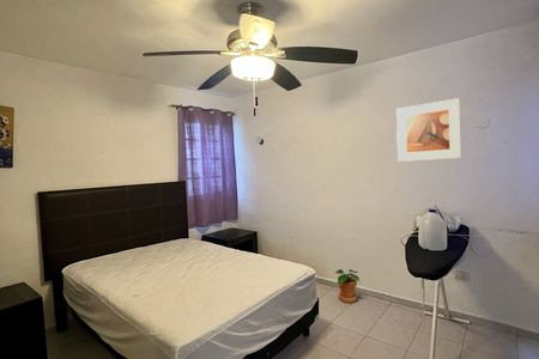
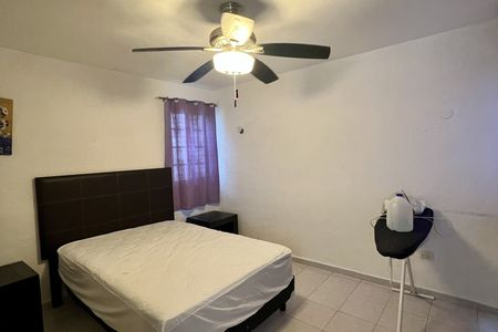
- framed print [395,97,462,163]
- potted plant [334,268,361,304]
